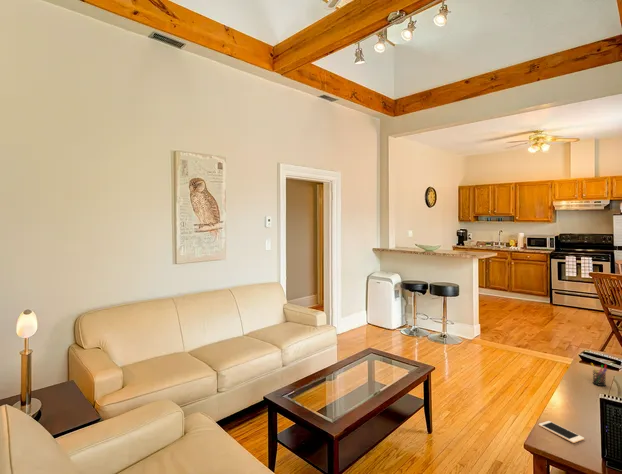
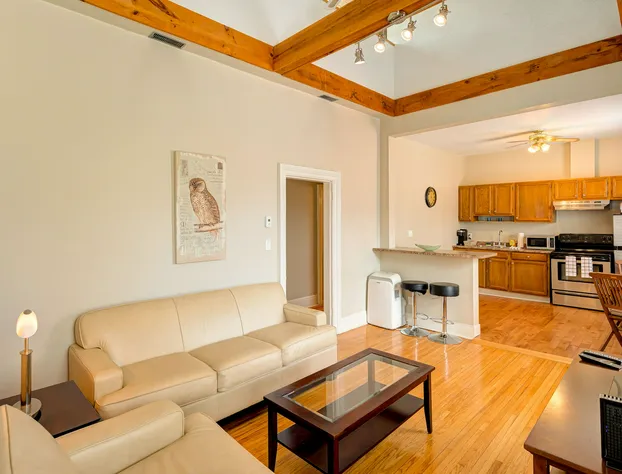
- cell phone [538,420,585,444]
- pen holder [590,362,608,387]
